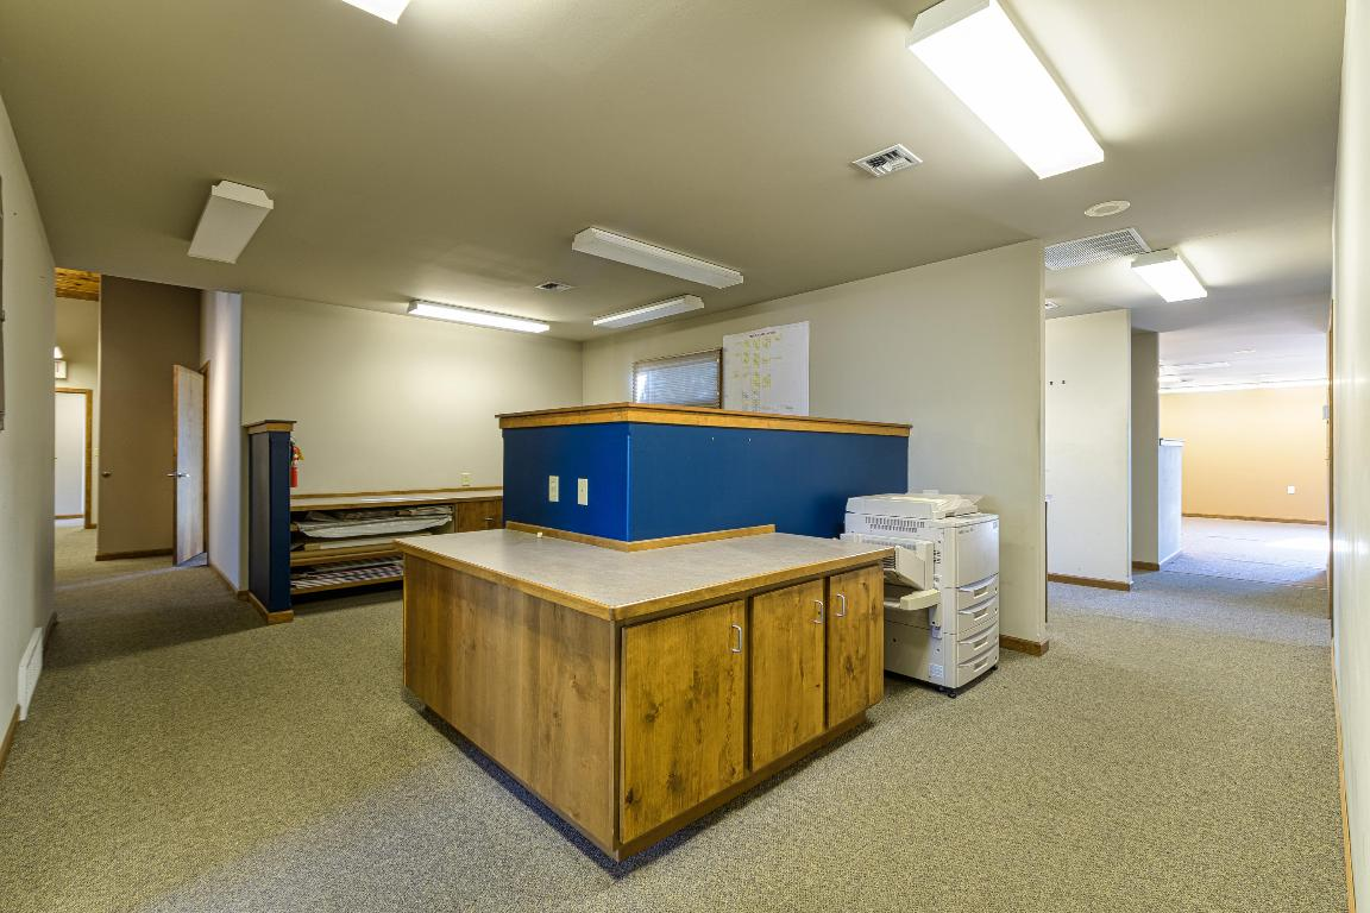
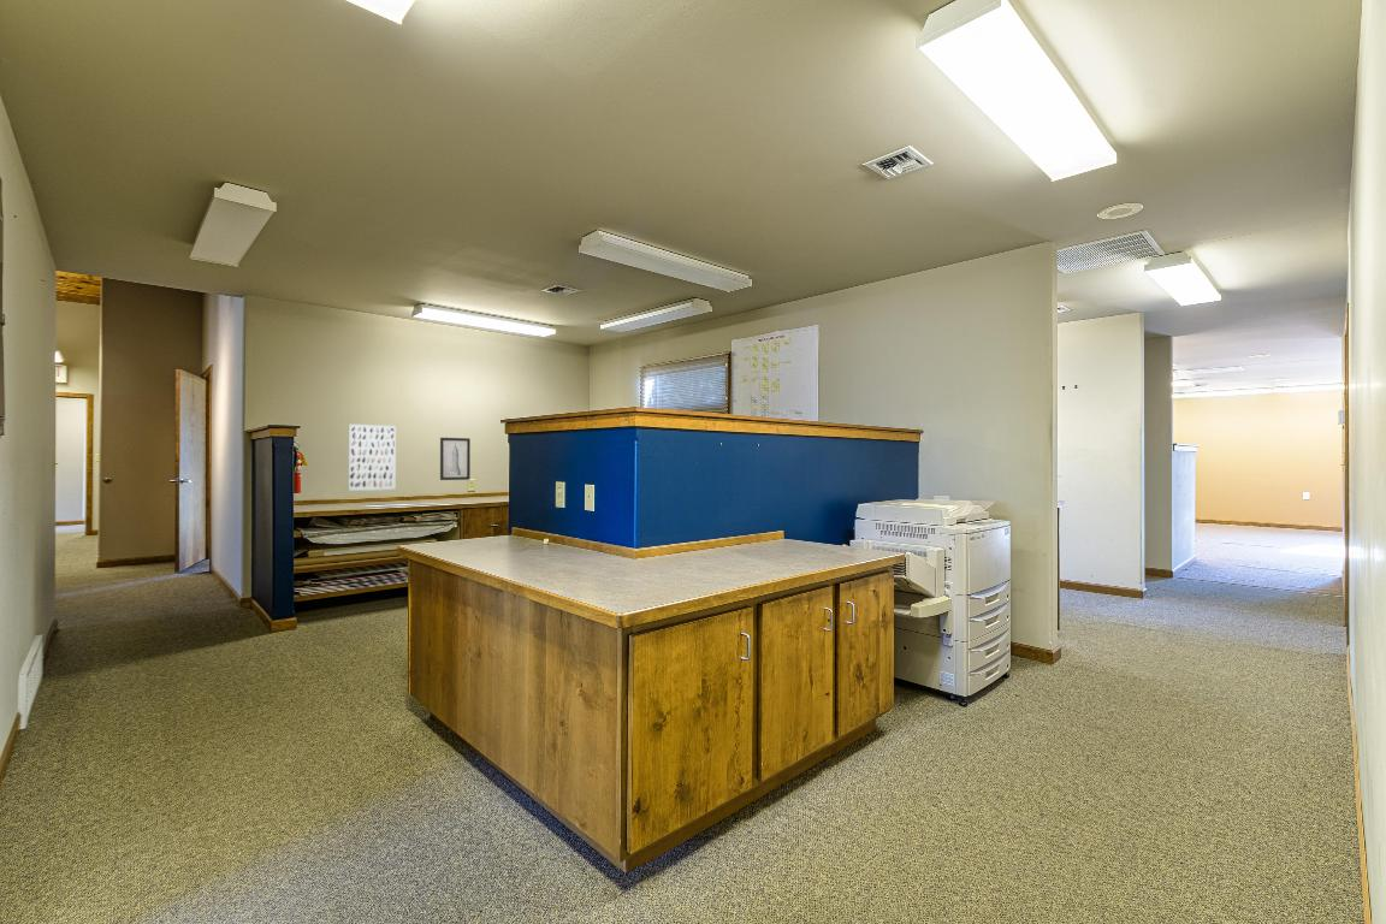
+ wall art [346,424,397,492]
+ wall art [439,437,472,481]
